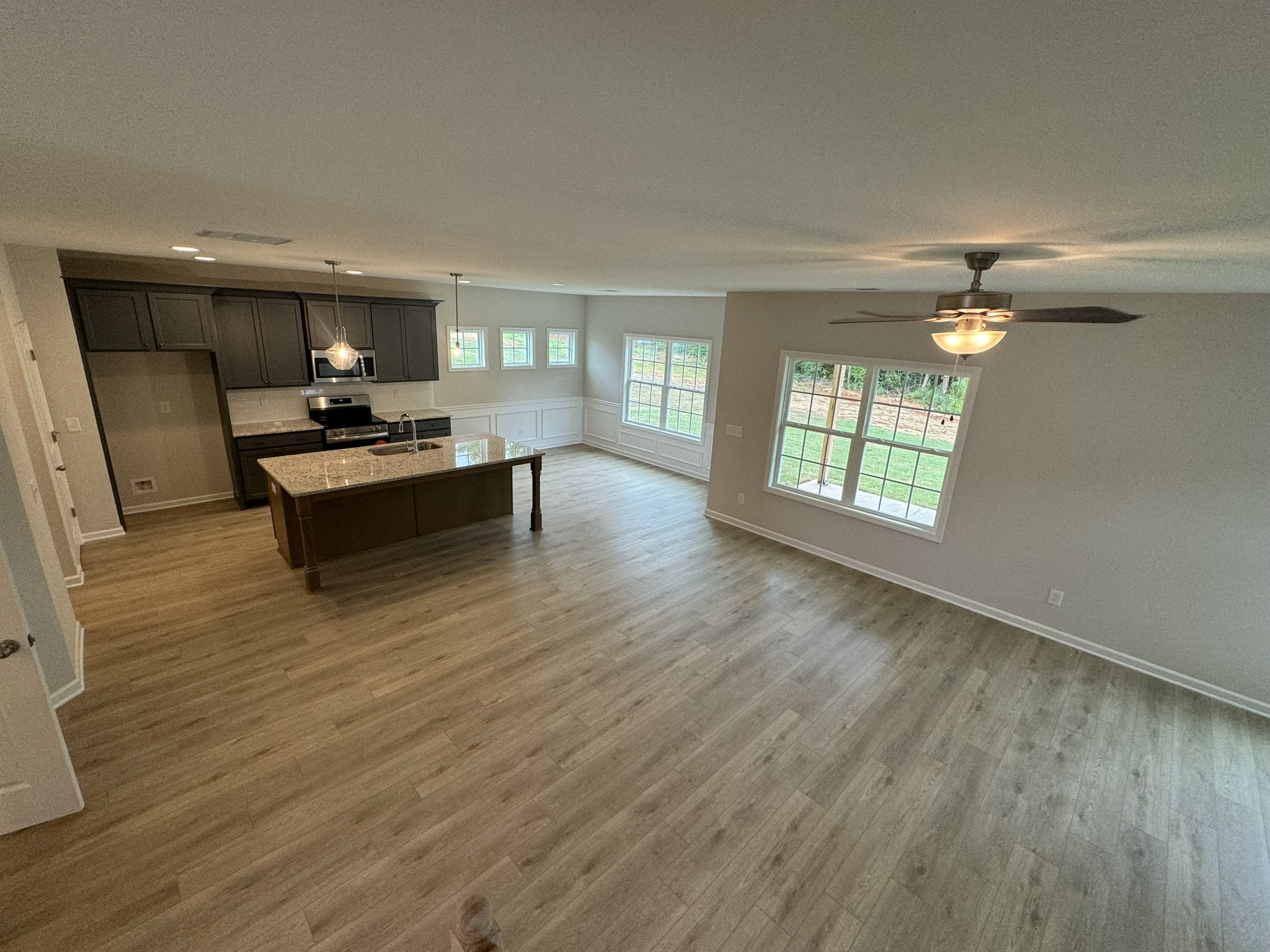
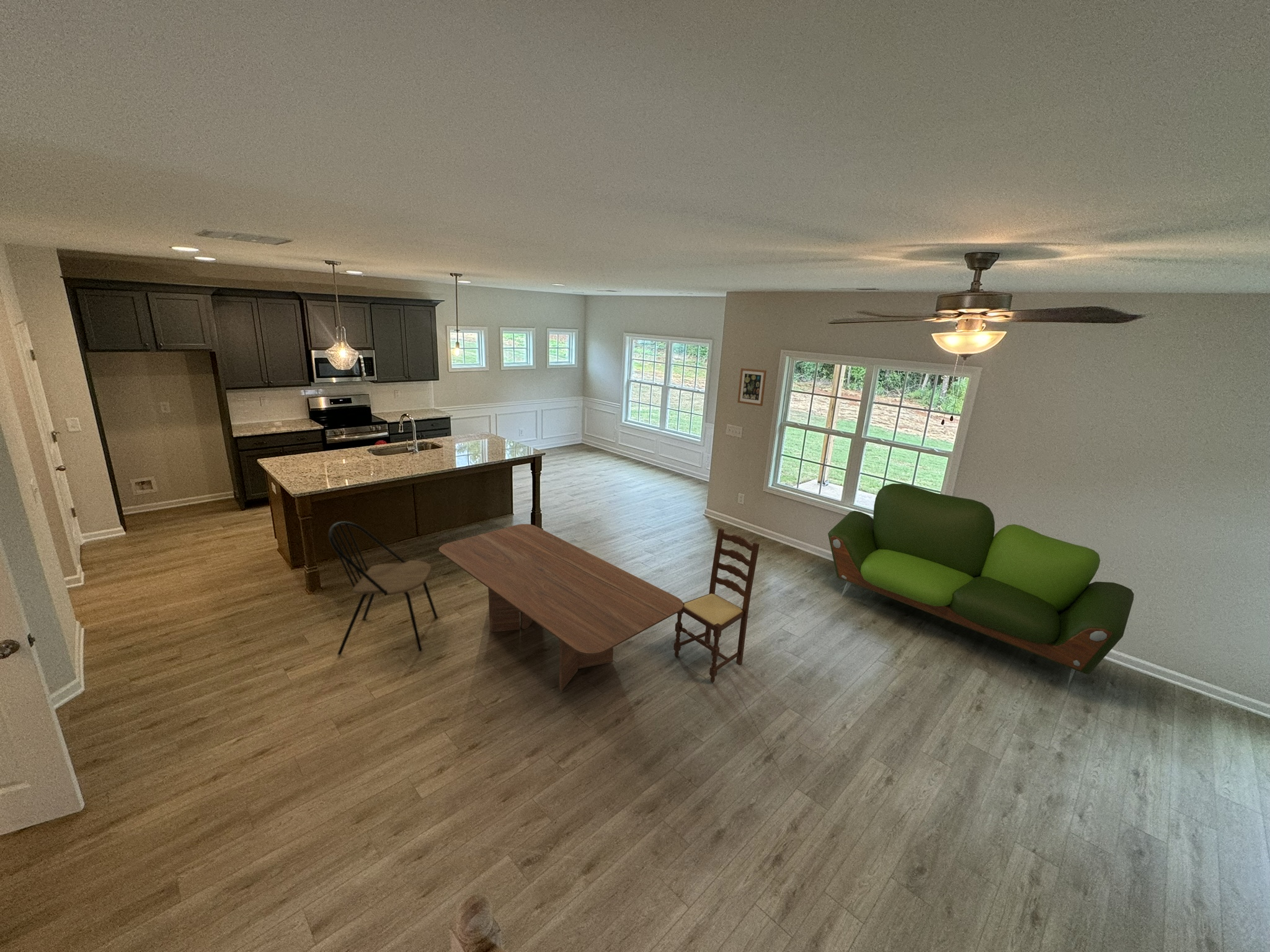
+ dining chair [328,521,438,656]
+ dining table [438,523,683,692]
+ wall art [737,368,767,407]
+ dining chair [673,527,760,683]
+ sofa [827,483,1135,689]
